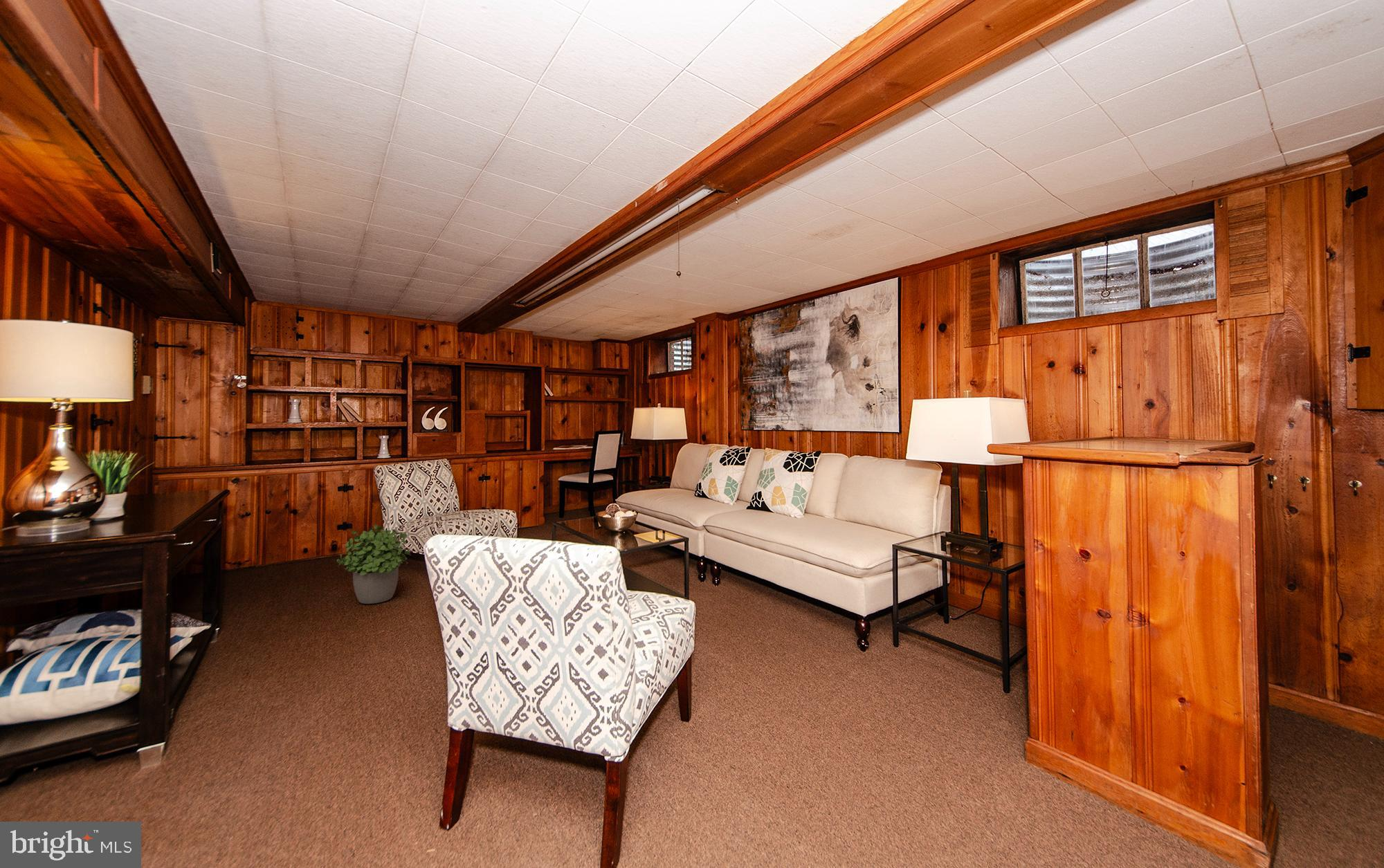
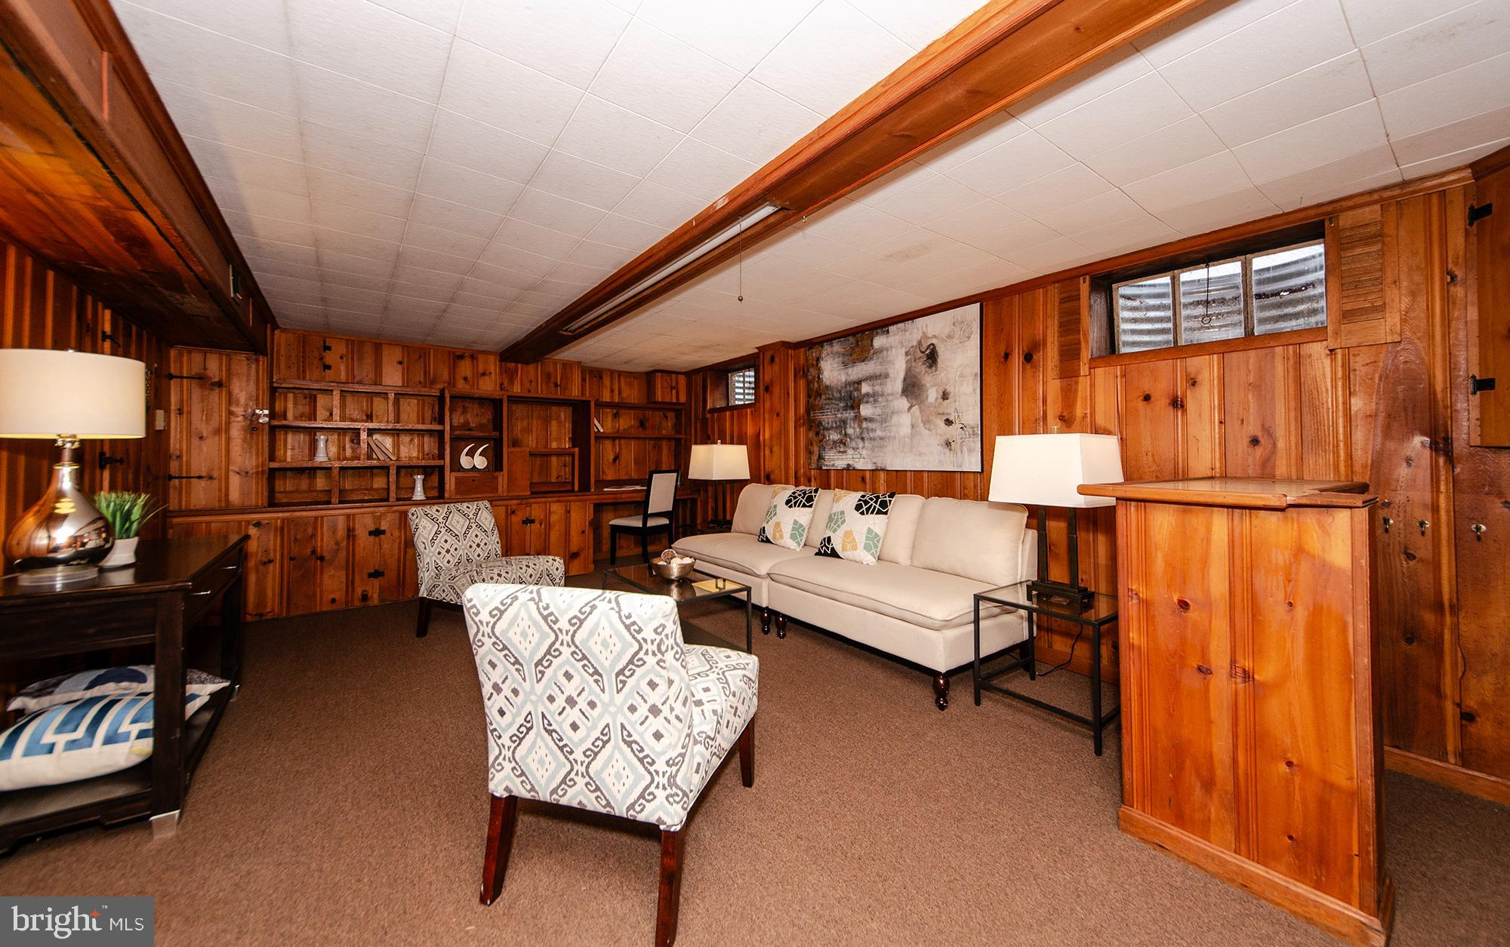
- potted plant [336,524,411,604]
